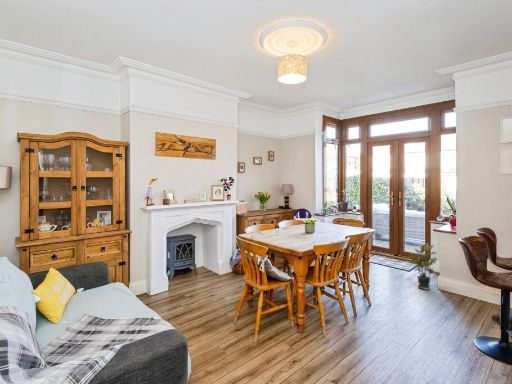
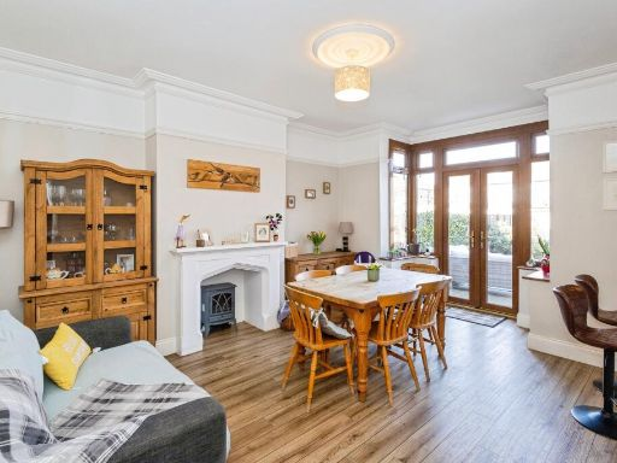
- potted plant [408,242,438,291]
